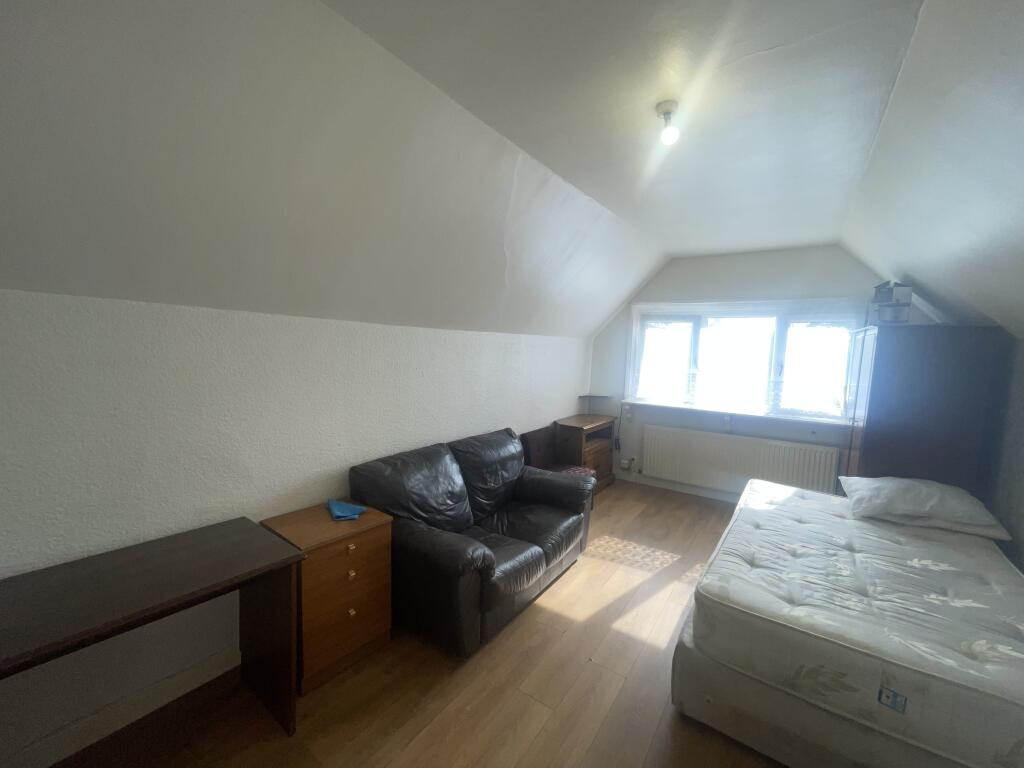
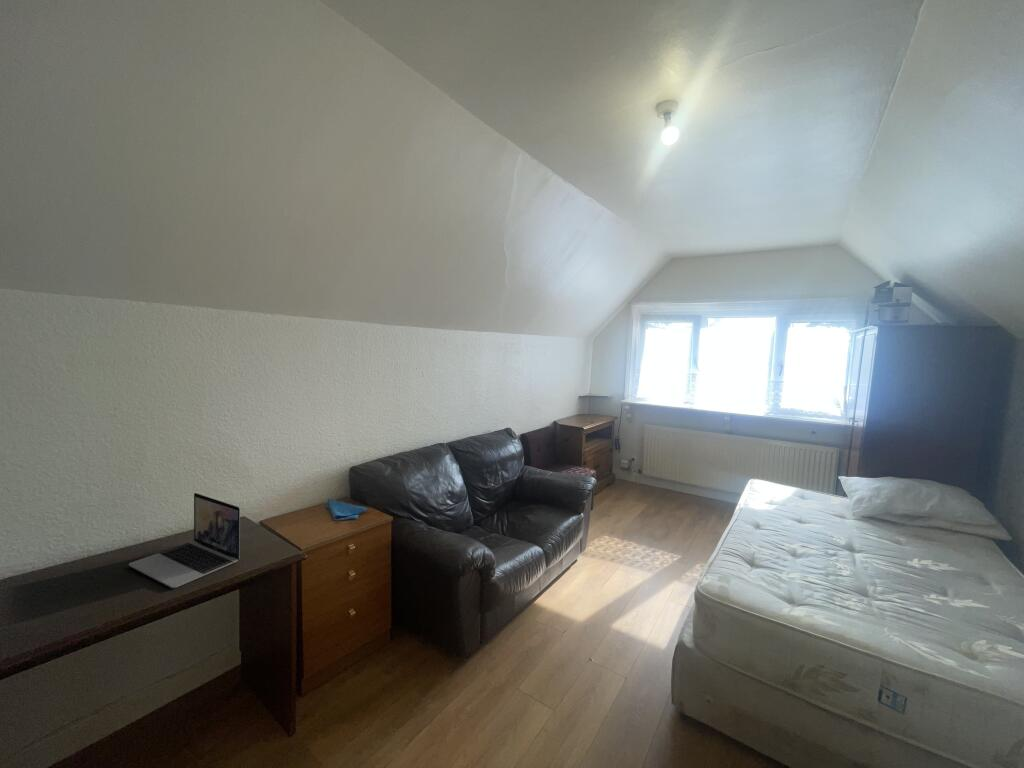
+ laptop [128,492,241,589]
